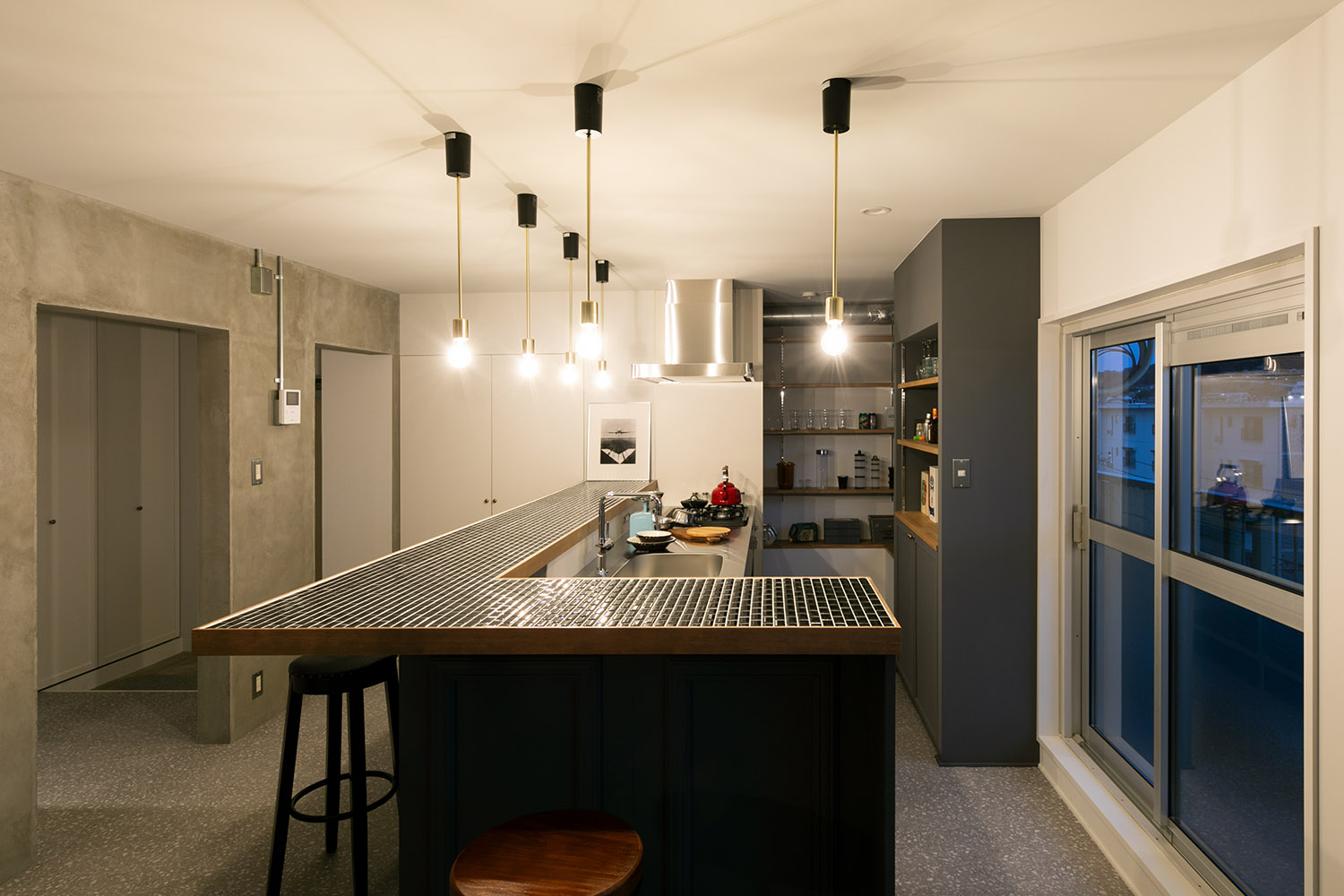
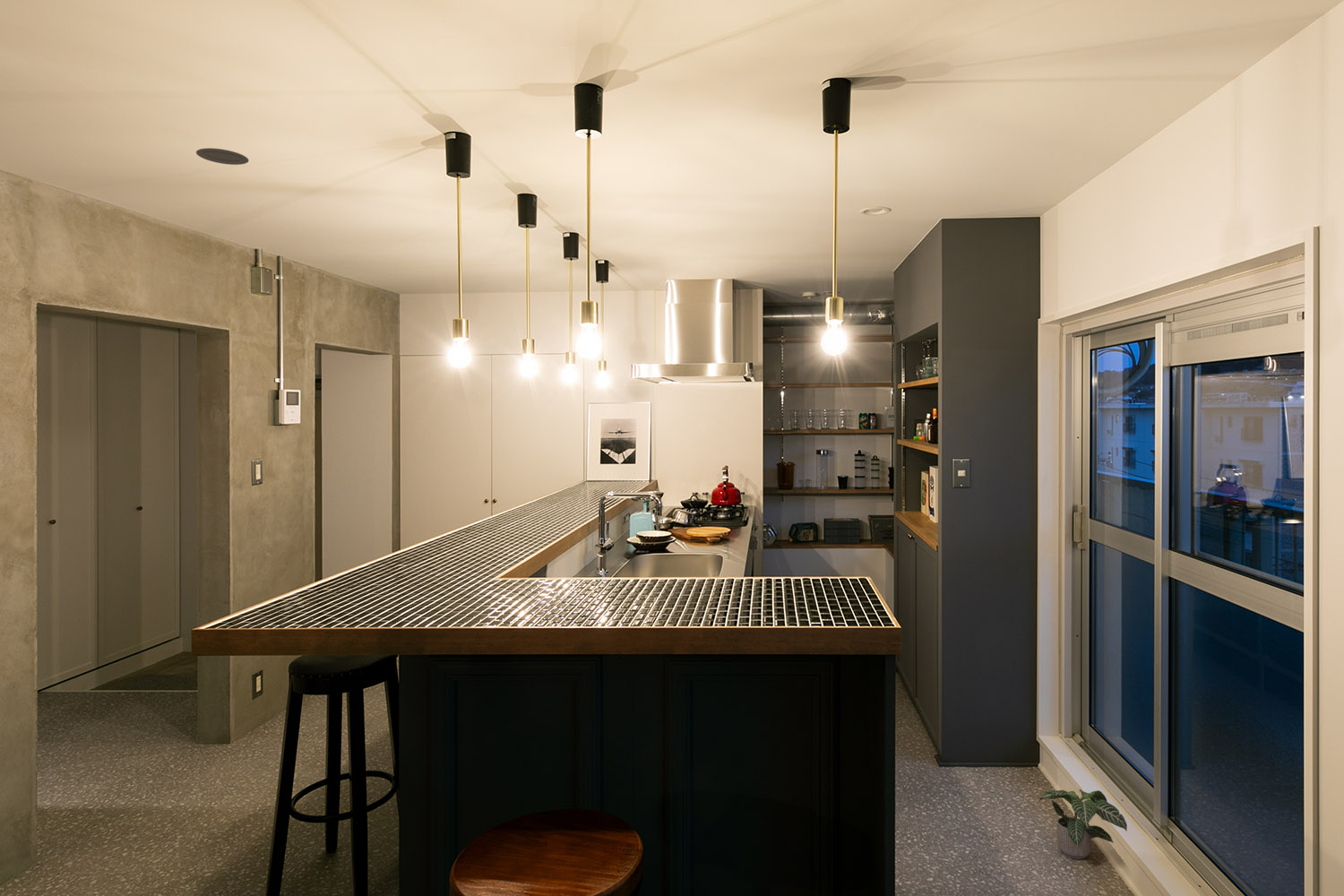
+ potted plant [1038,788,1128,860]
+ recessed light [195,147,250,166]
